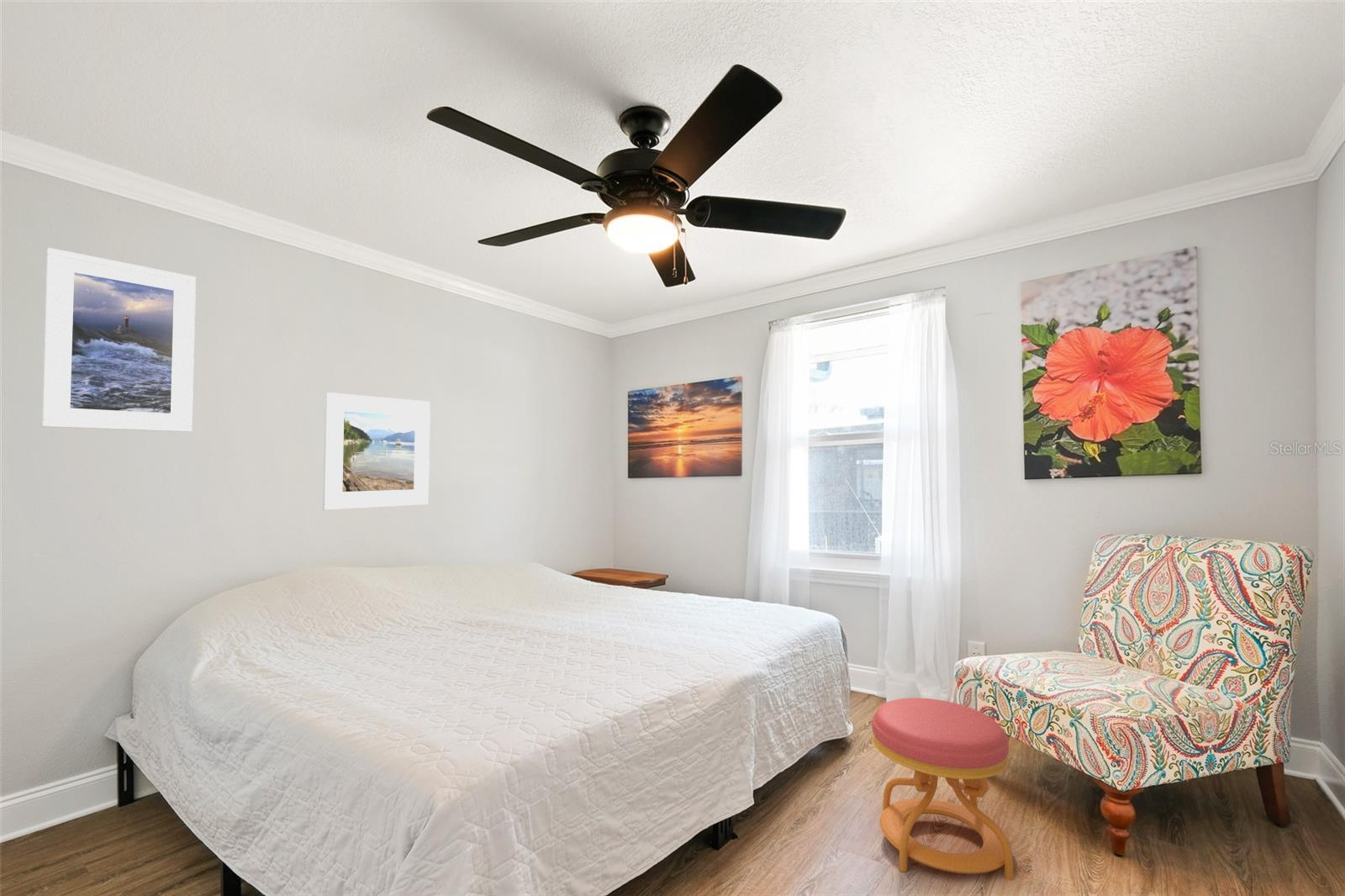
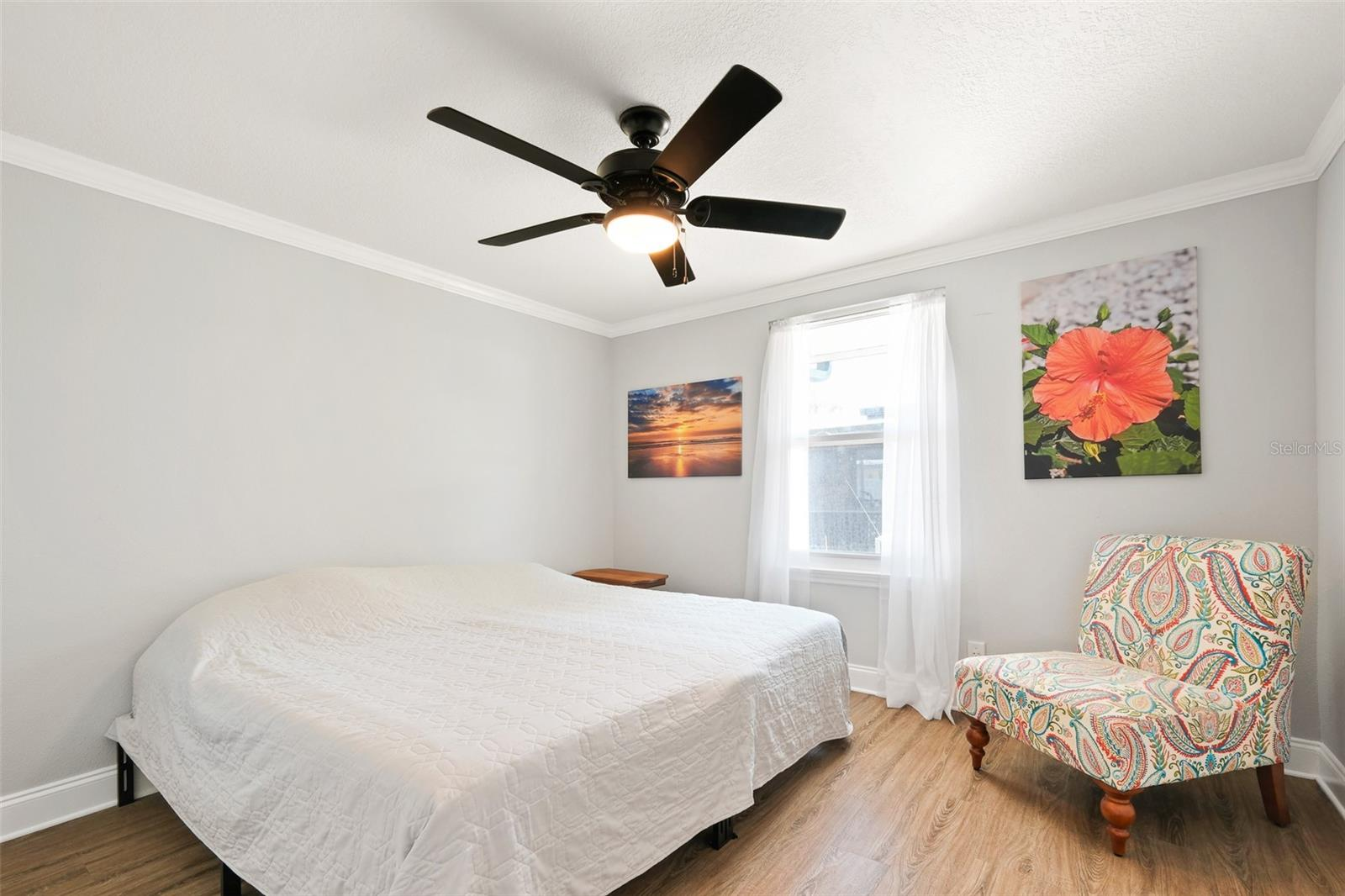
- stool [871,697,1014,881]
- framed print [40,247,197,433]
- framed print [322,392,431,511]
